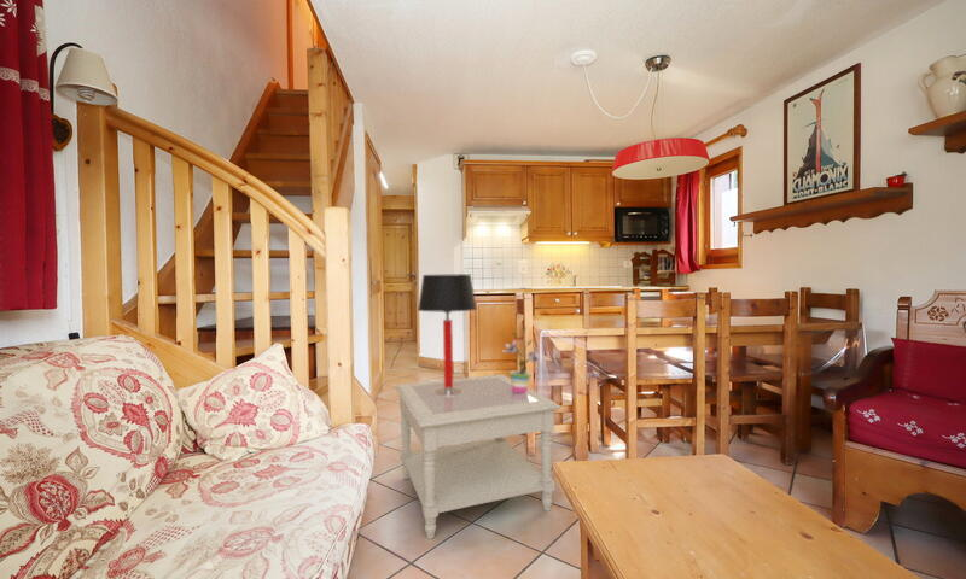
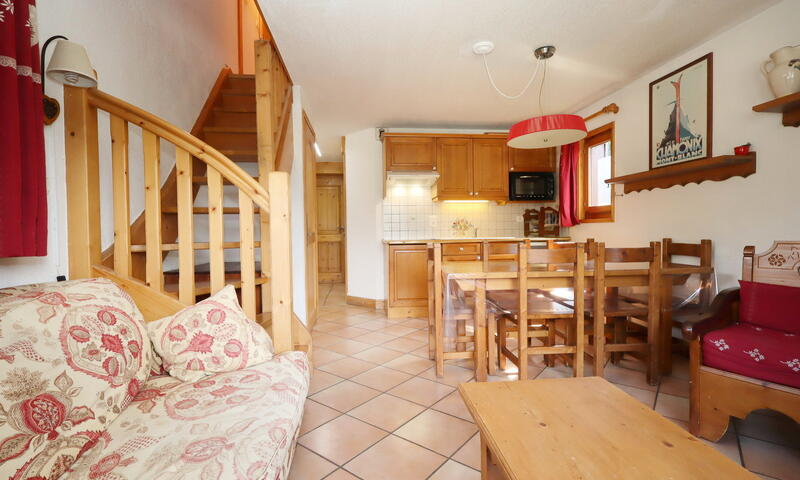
- table lamp [417,273,478,396]
- side table [394,373,561,540]
- potted plant [500,326,543,393]
